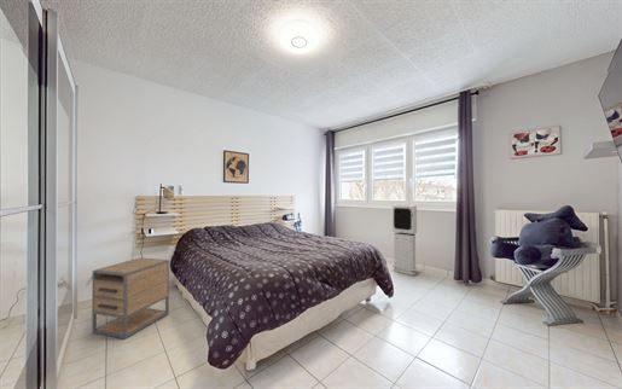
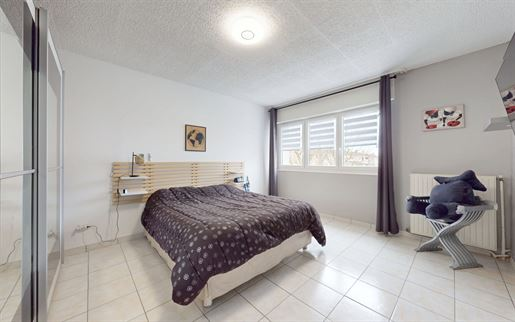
- nightstand [91,256,170,341]
- air purifier [391,203,418,277]
